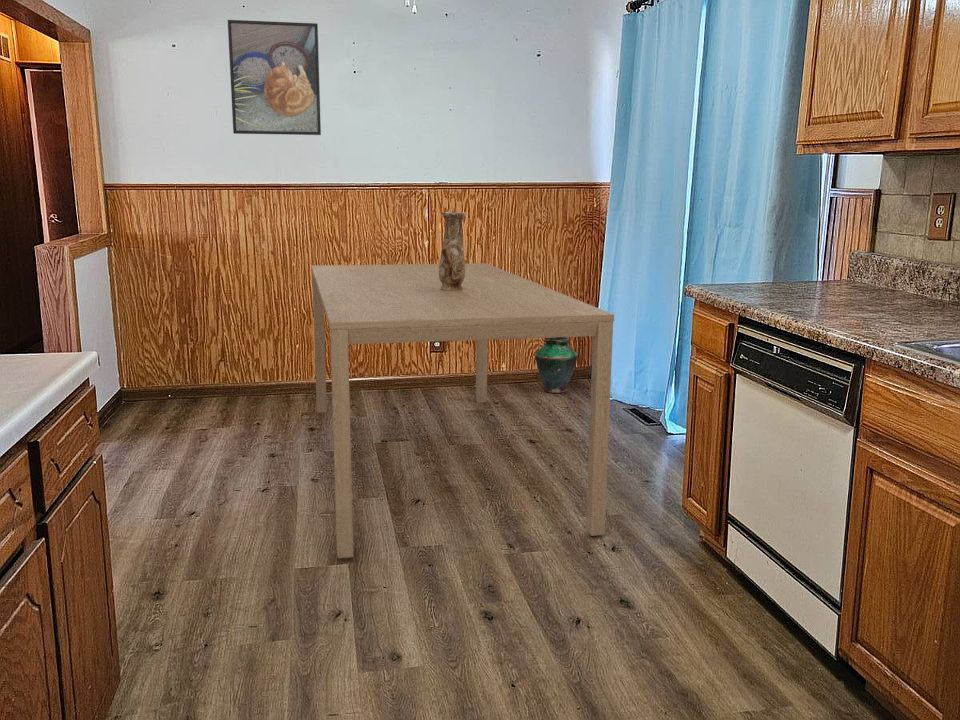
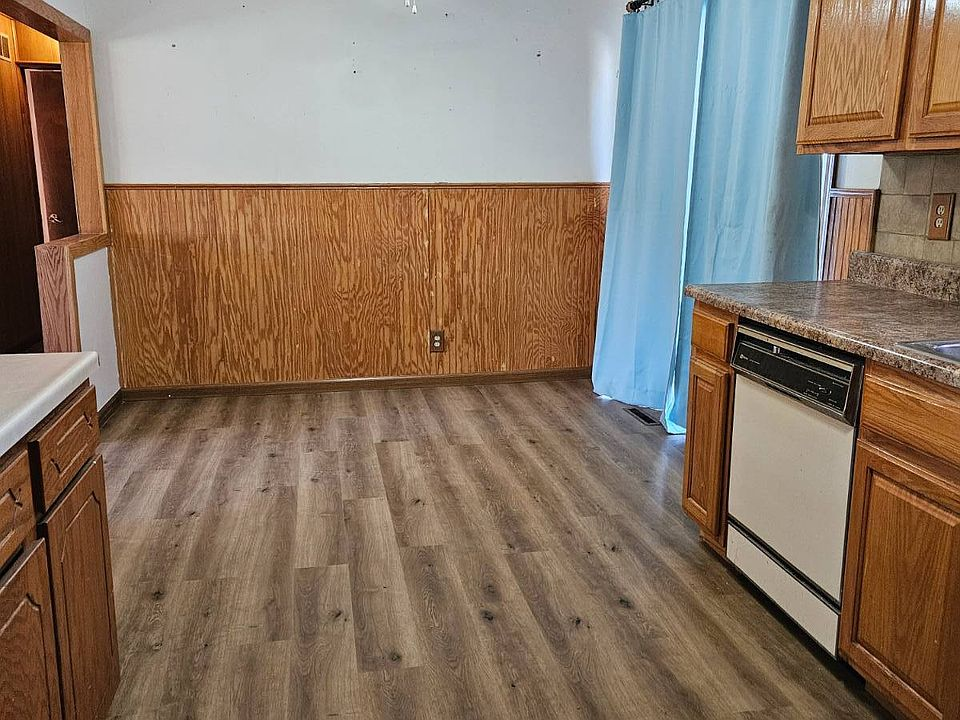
- dining table [310,262,615,559]
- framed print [227,19,322,136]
- vase [438,211,467,290]
- vase [534,337,579,394]
